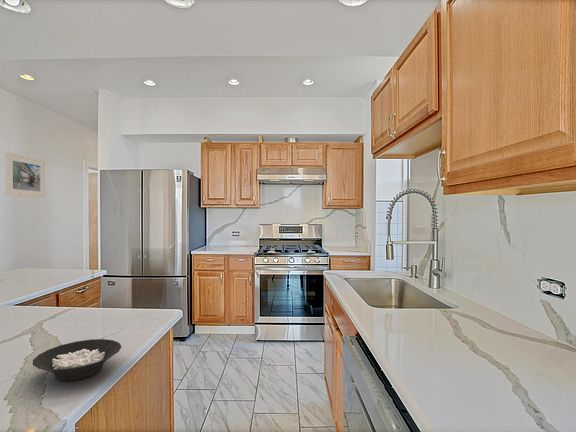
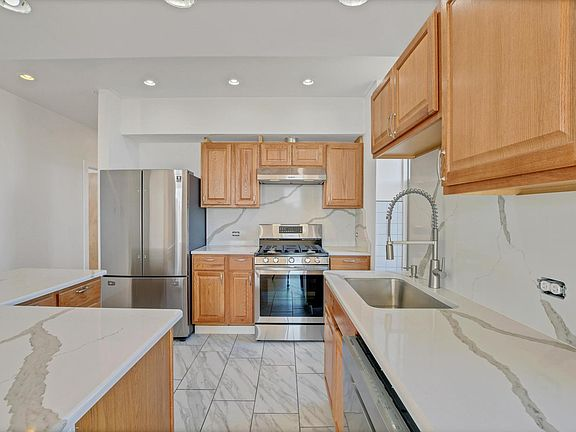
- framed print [5,152,46,199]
- cereal bowl [32,338,123,382]
